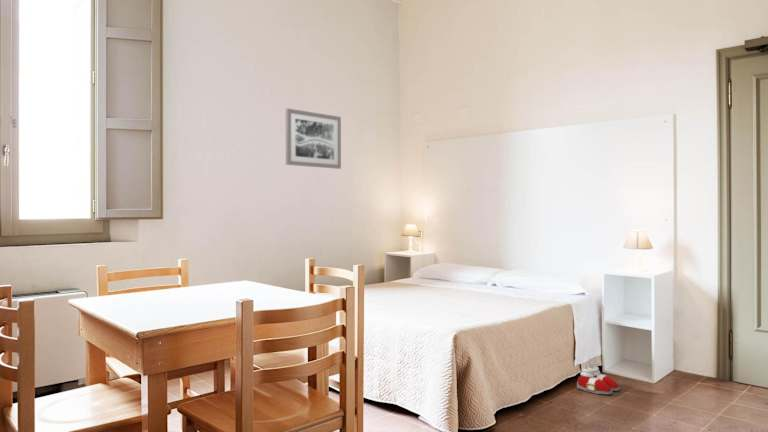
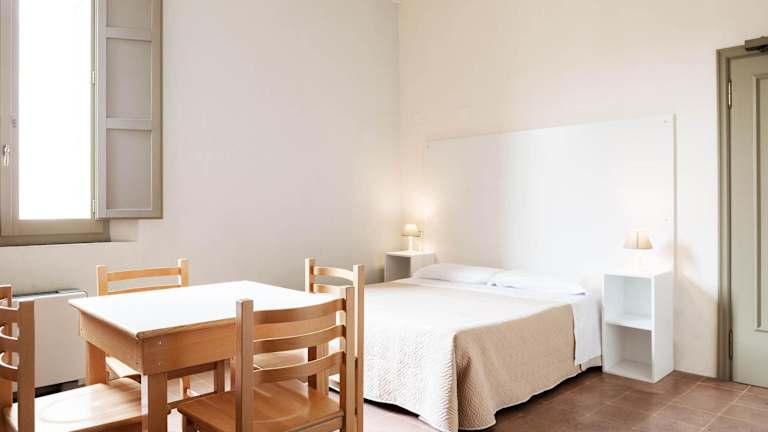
- slippers [576,364,621,396]
- wall art [285,108,342,170]
